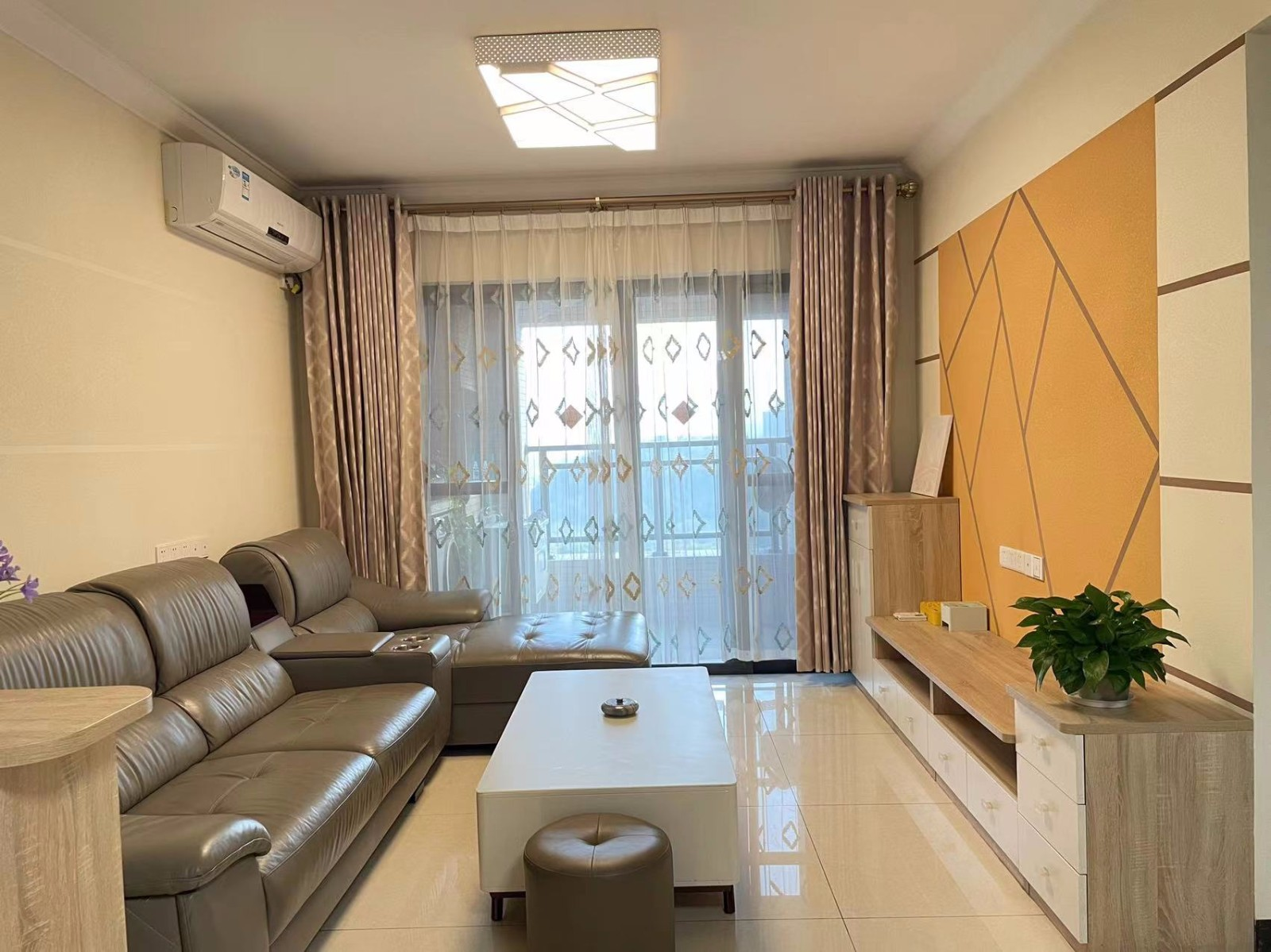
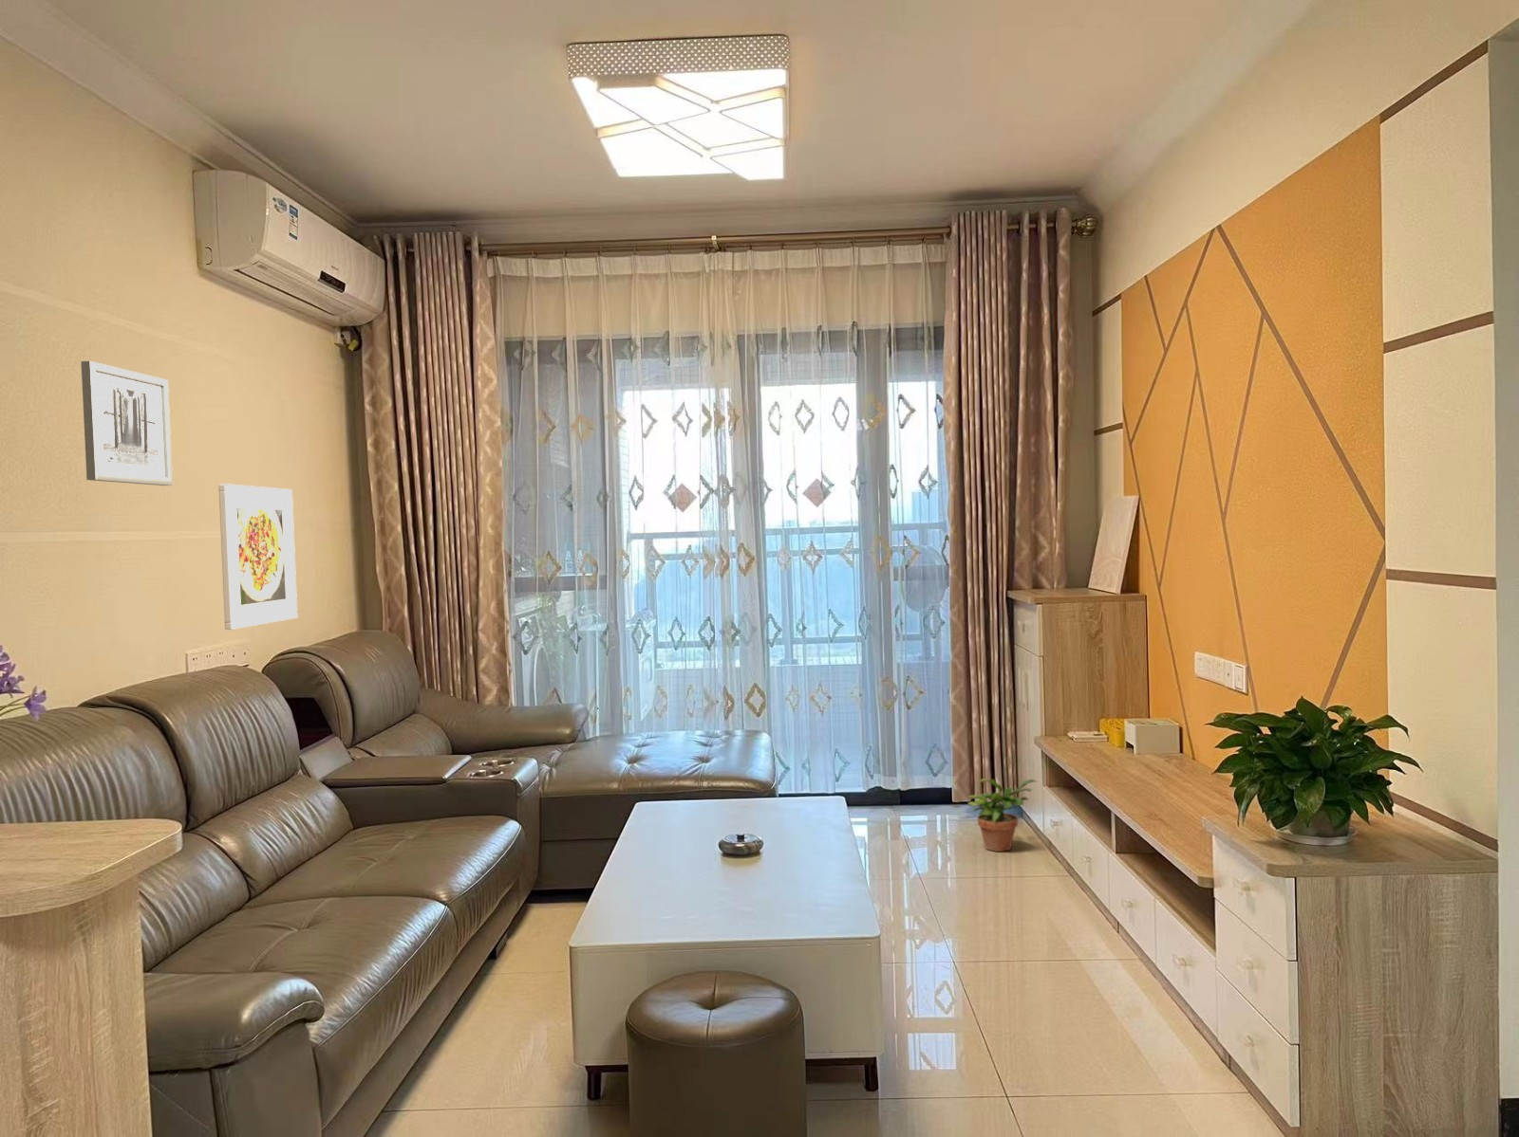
+ potted plant [967,778,1039,853]
+ wall art [81,361,173,486]
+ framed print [218,483,298,631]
